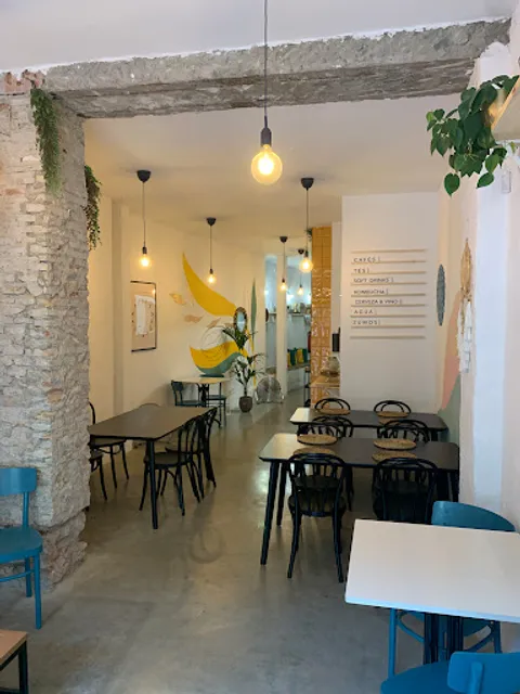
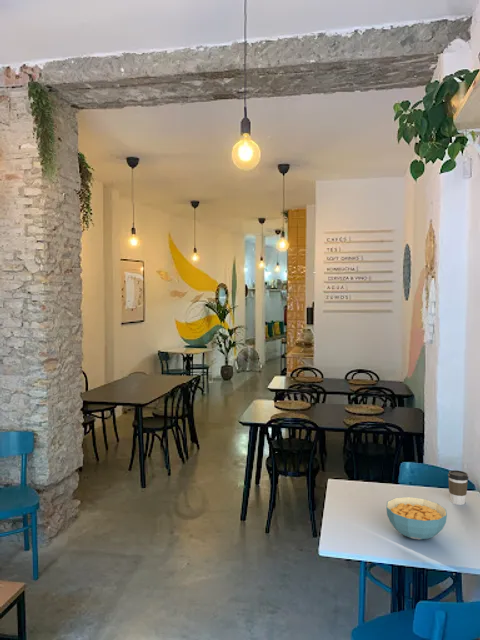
+ cereal bowl [385,496,448,541]
+ coffee cup [447,469,469,506]
